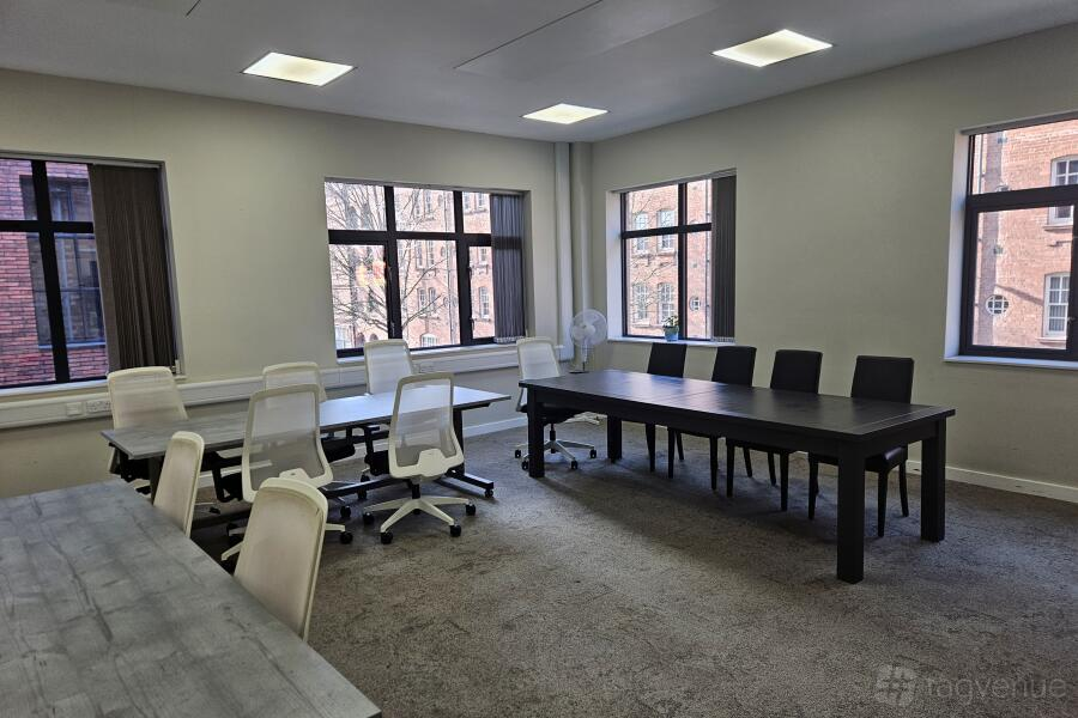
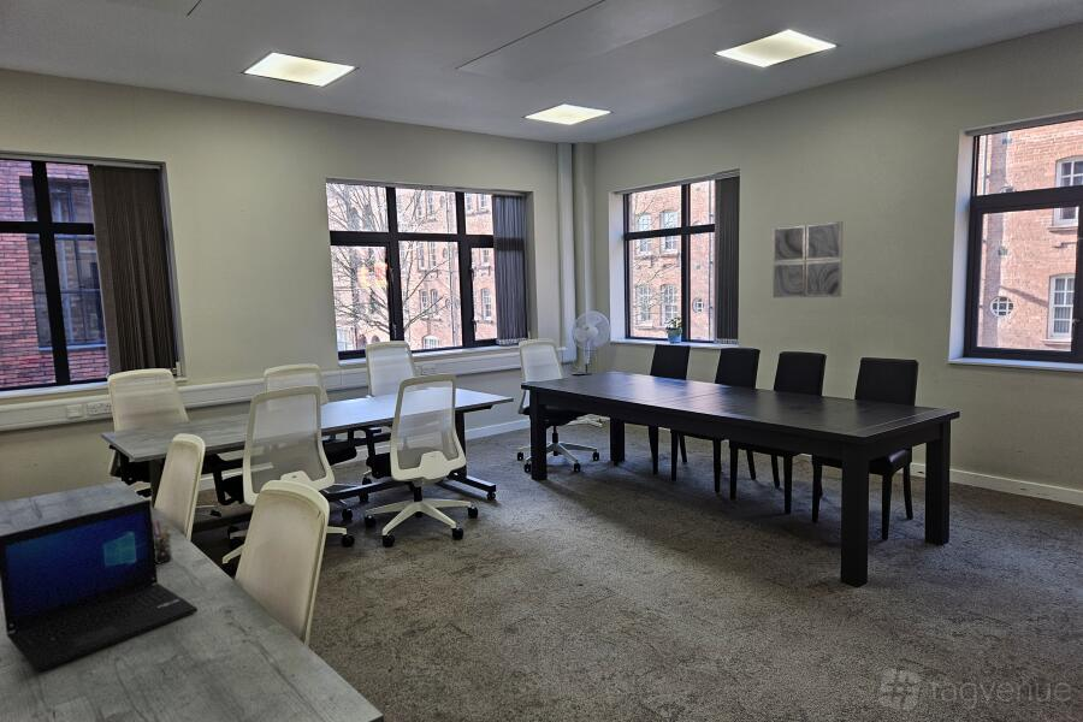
+ laptop [0,498,199,673]
+ wall art [773,220,844,298]
+ pen holder [152,520,173,566]
